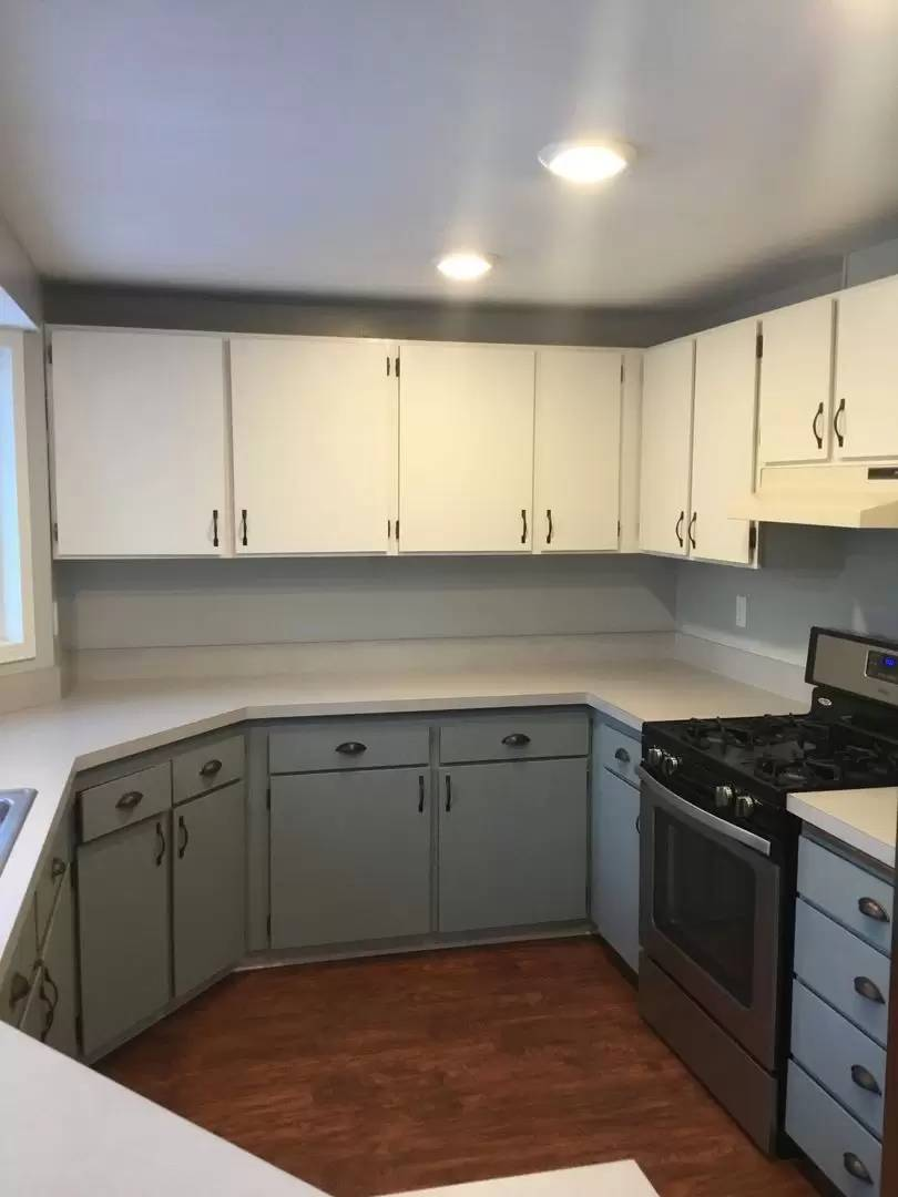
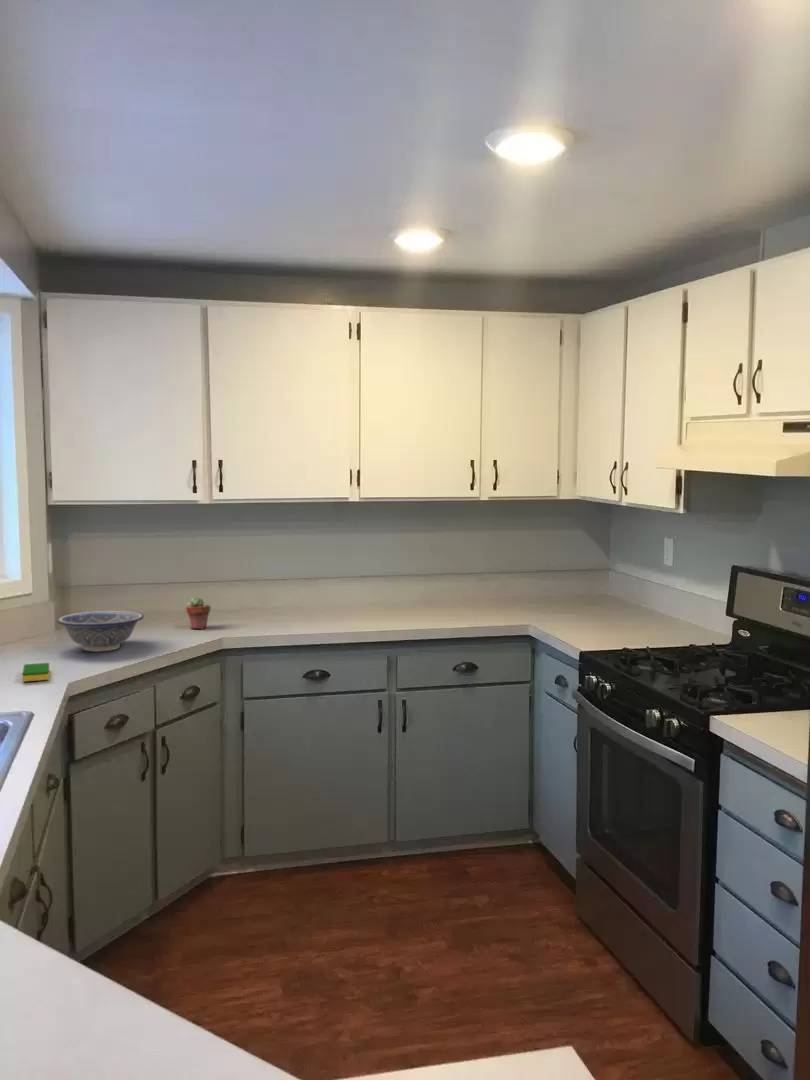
+ potted succulent [185,596,211,630]
+ dish sponge [22,662,50,683]
+ decorative bowl [56,610,145,653]
